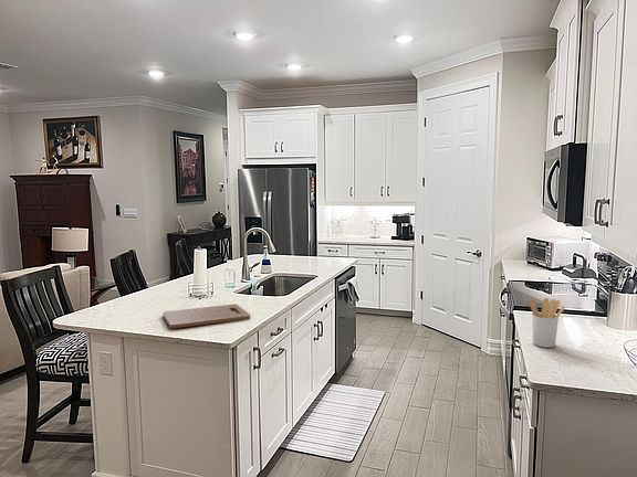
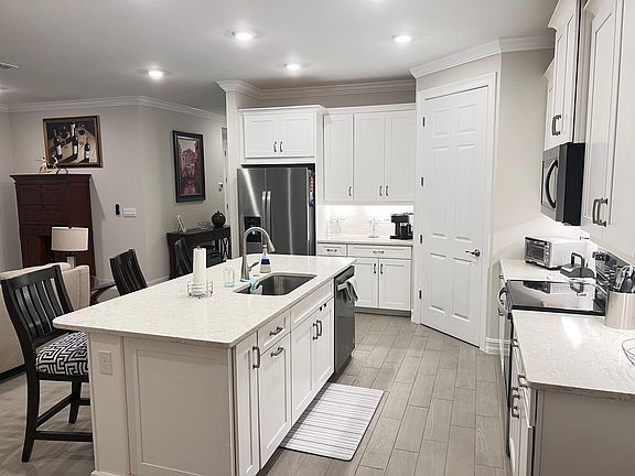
- cutting board [161,304,251,329]
- utensil holder [529,297,565,349]
